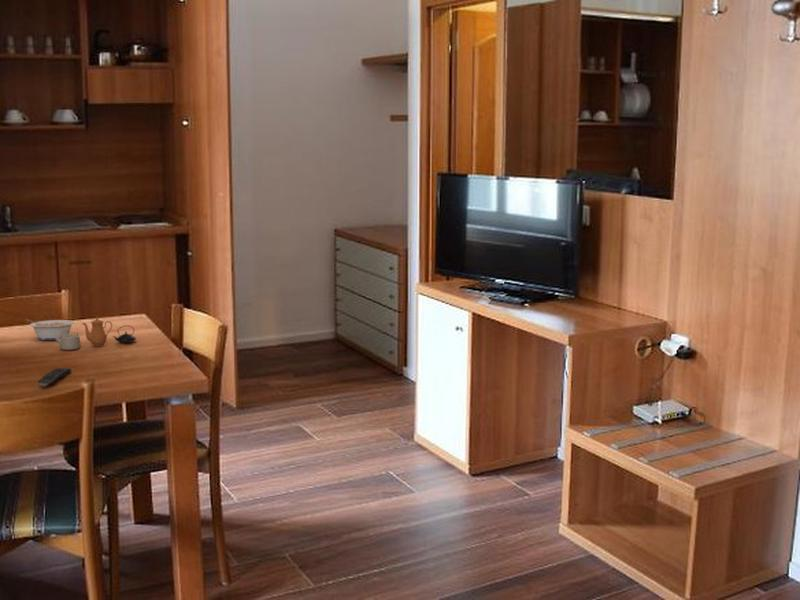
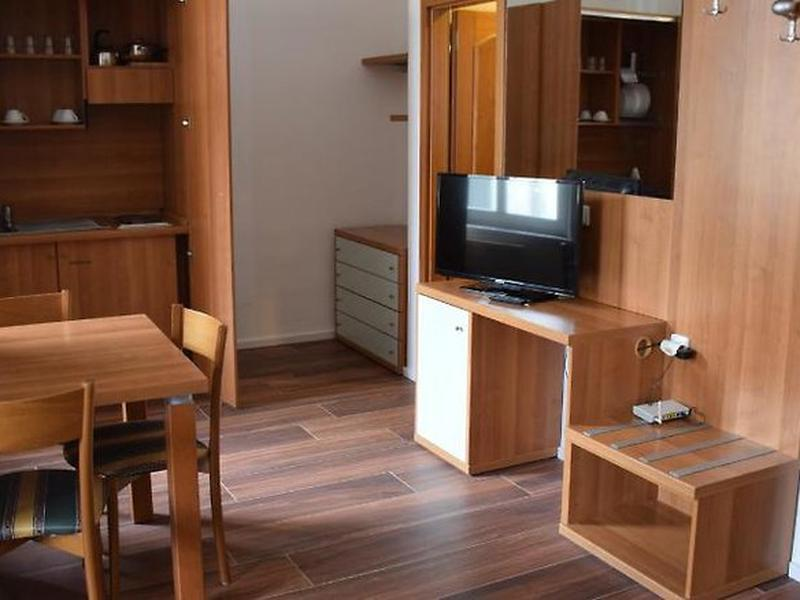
- teapot [55,316,137,351]
- legume [24,318,76,341]
- remote control [37,367,72,388]
